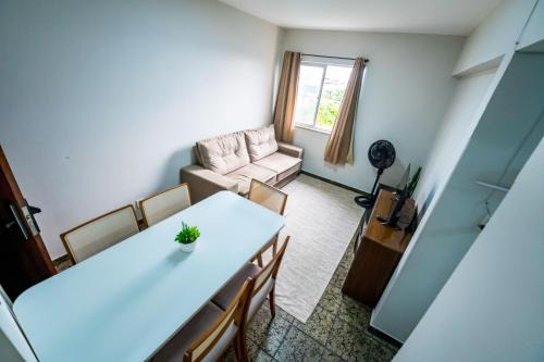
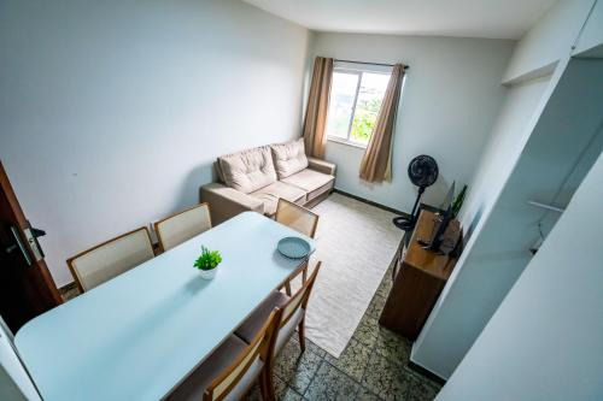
+ saucer [276,236,312,259]
